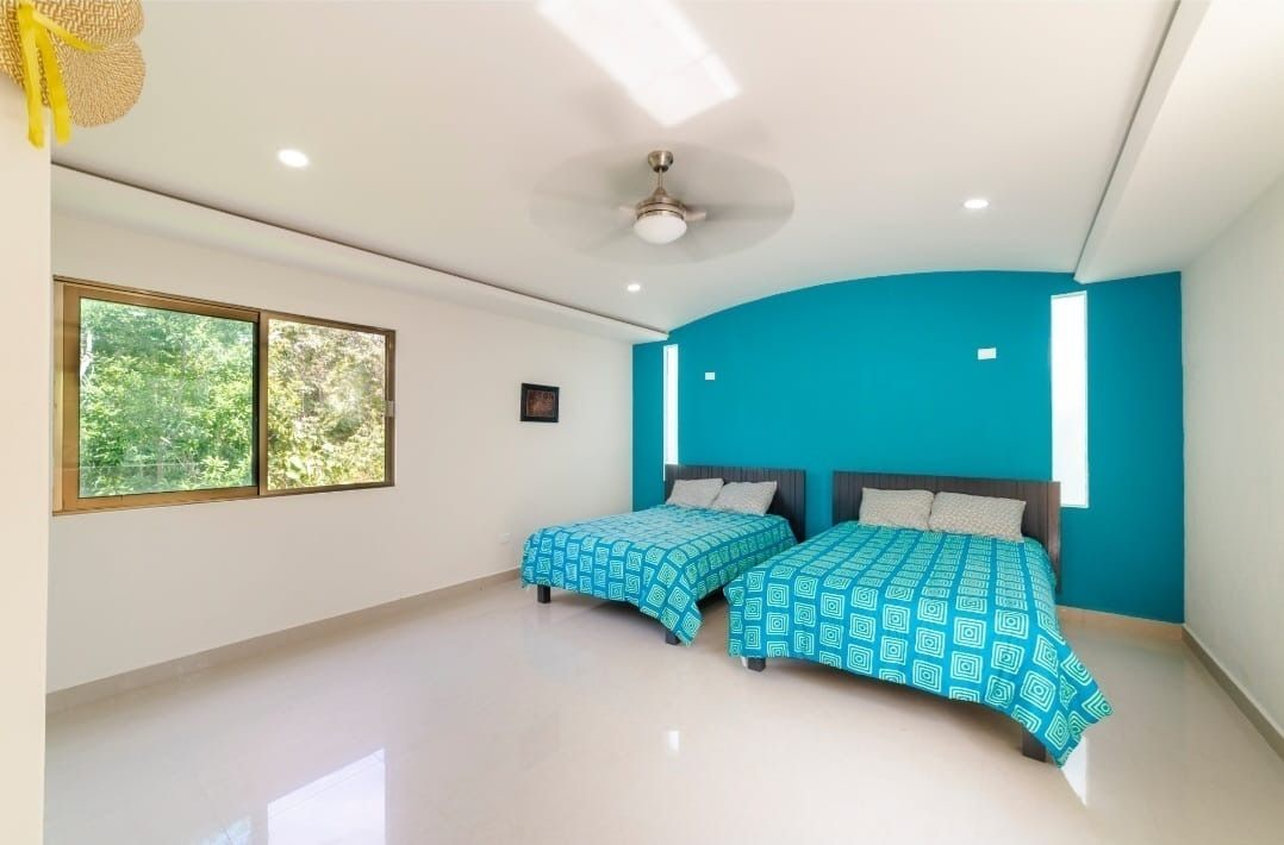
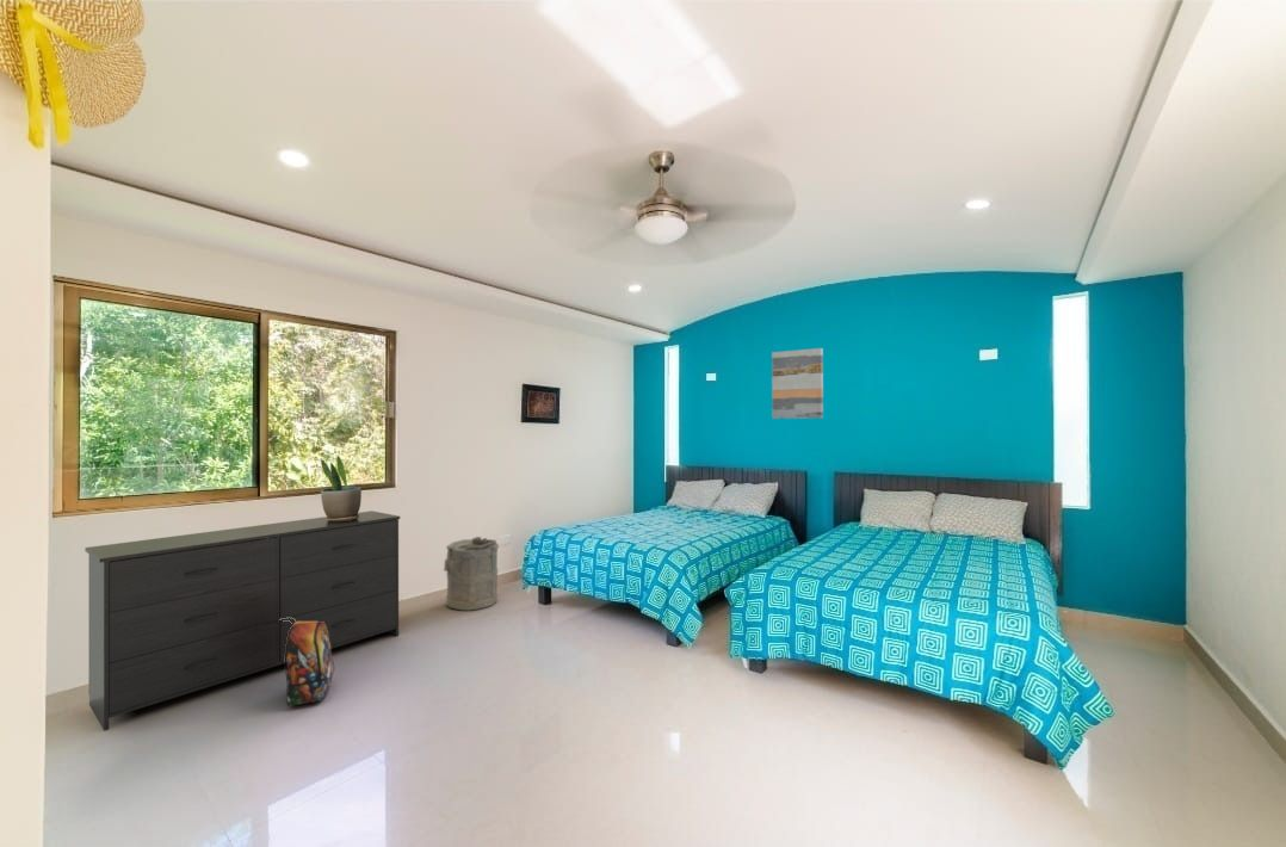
+ wall art [771,347,824,420]
+ laundry hamper [443,536,500,612]
+ backpack [279,617,335,707]
+ potted plant [320,455,363,523]
+ dresser [84,509,401,732]
